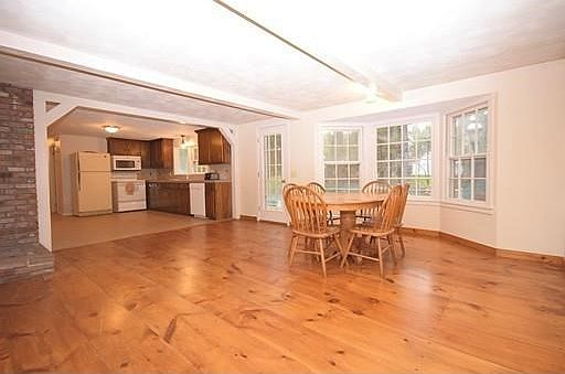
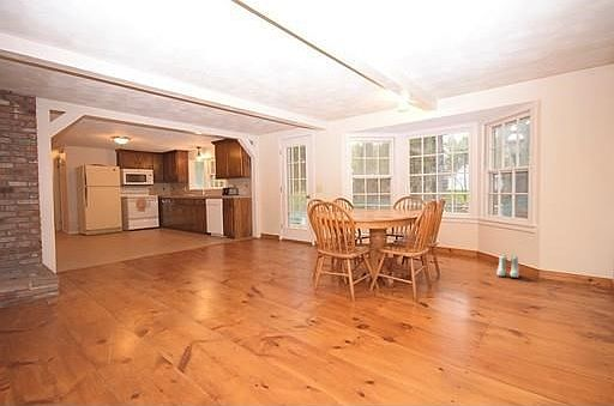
+ boots [496,254,520,279]
